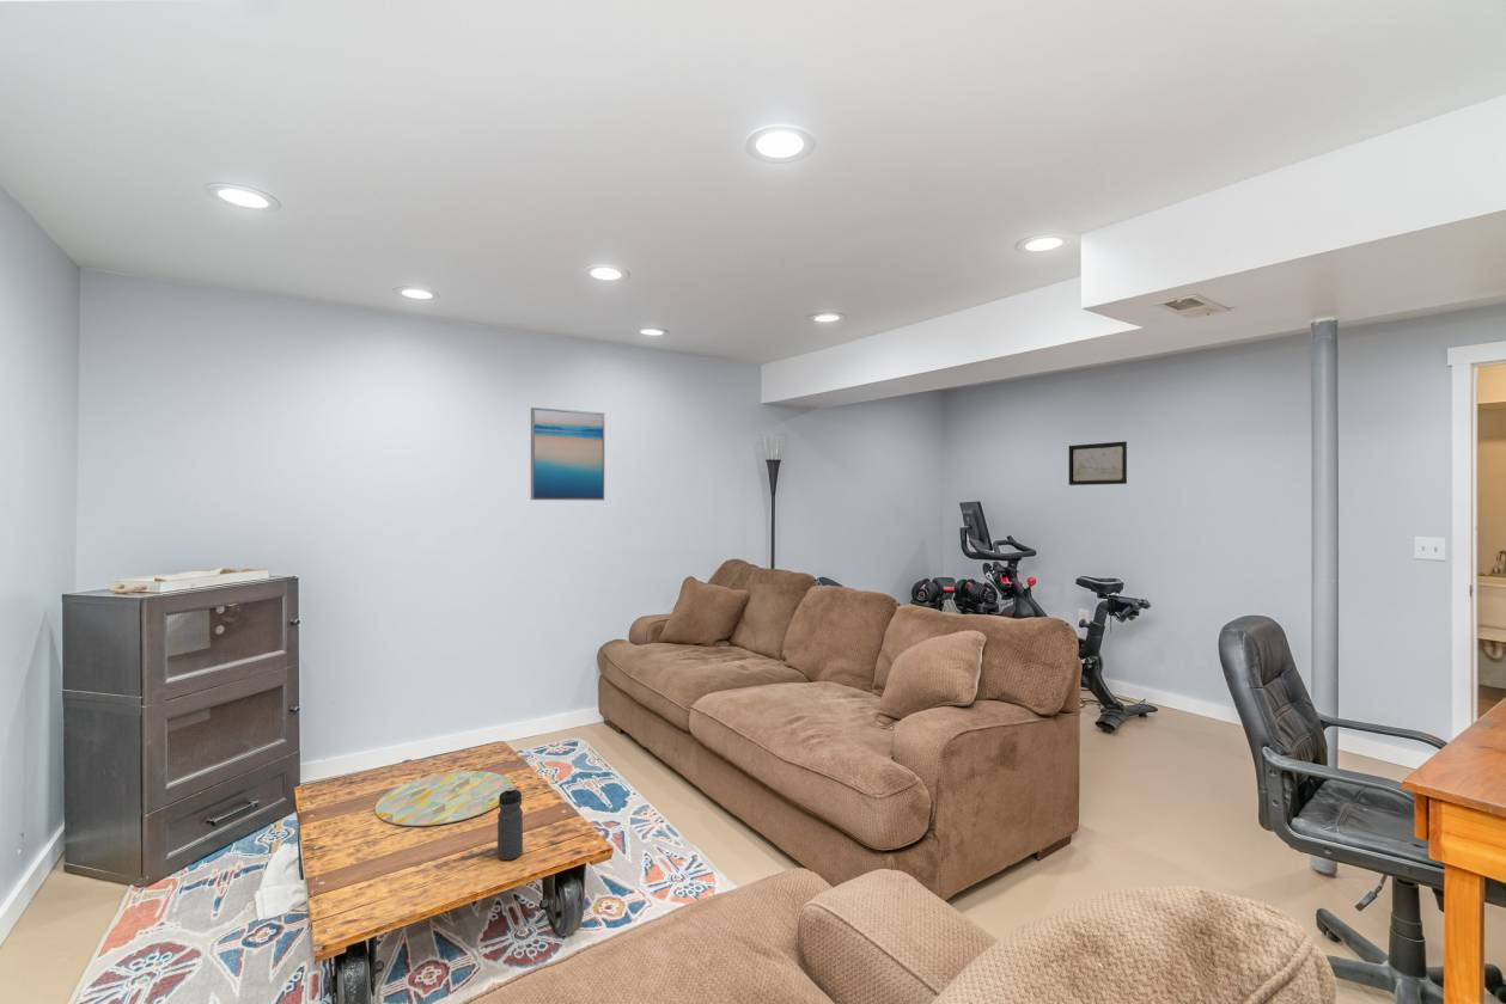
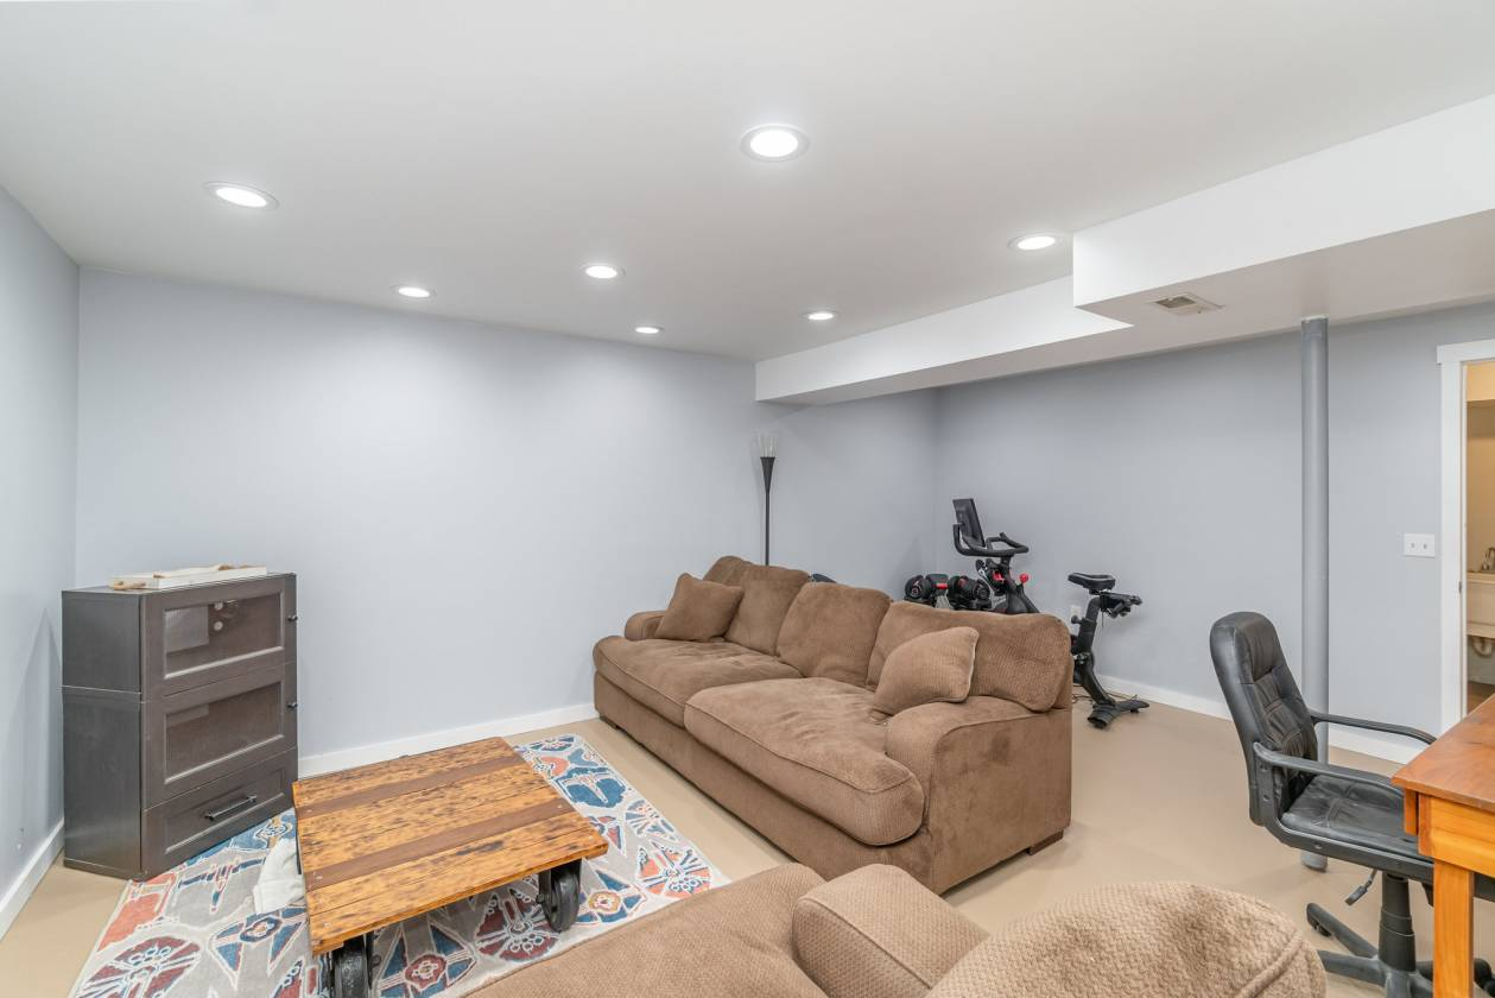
- decorative tray [374,770,514,827]
- water bottle [496,786,524,861]
- wall art [1068,440,1128,486]
- wall art [530,406,605,502]
